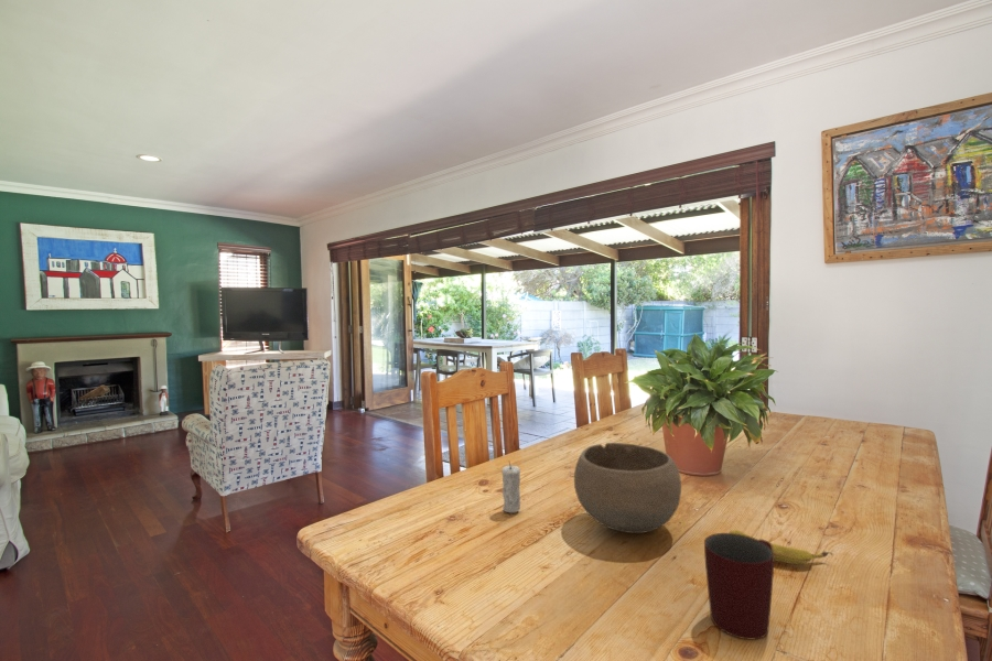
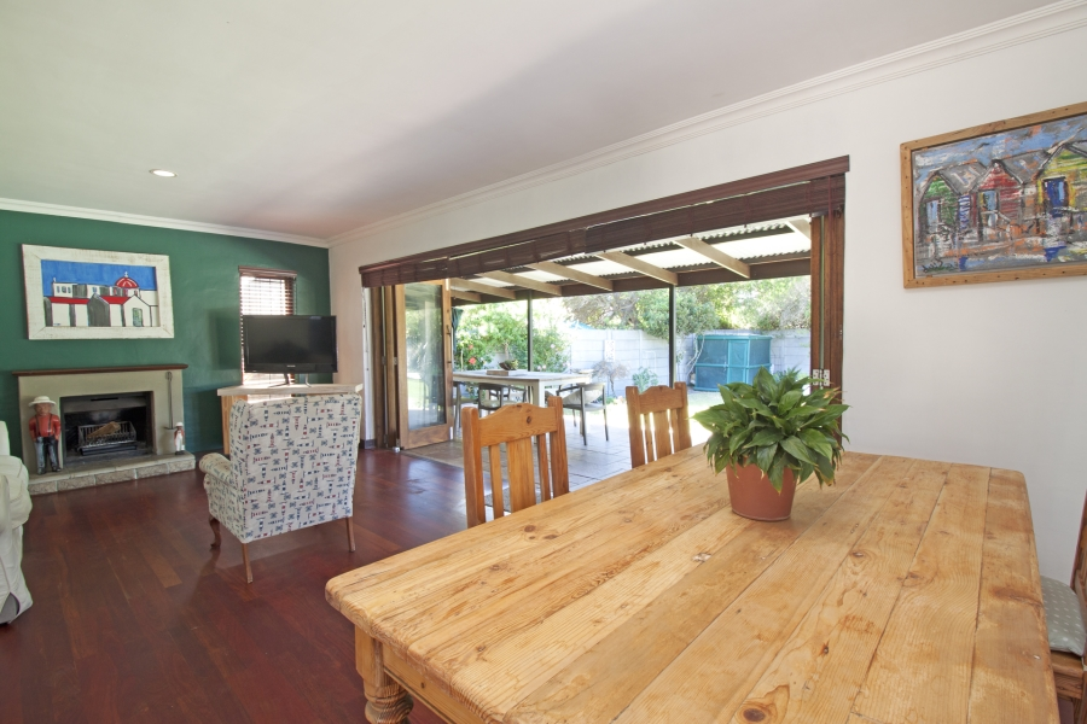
- banana [729,529,834,565]
- mug [703,532,775,640]
- candle [500,462,521,513]
- bowl [573,442,682,534]
